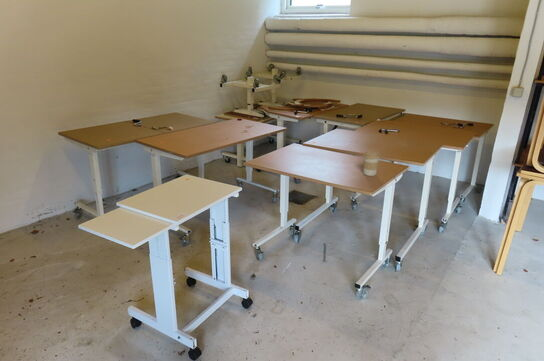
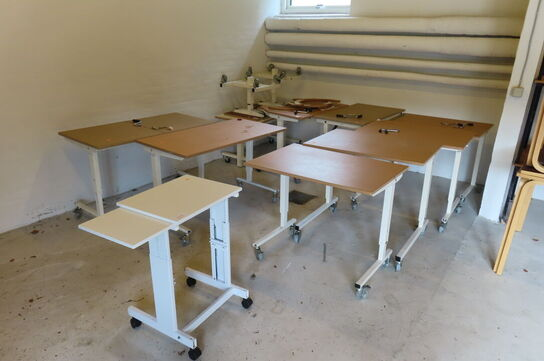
- coffee cup [362,149,381,177]
